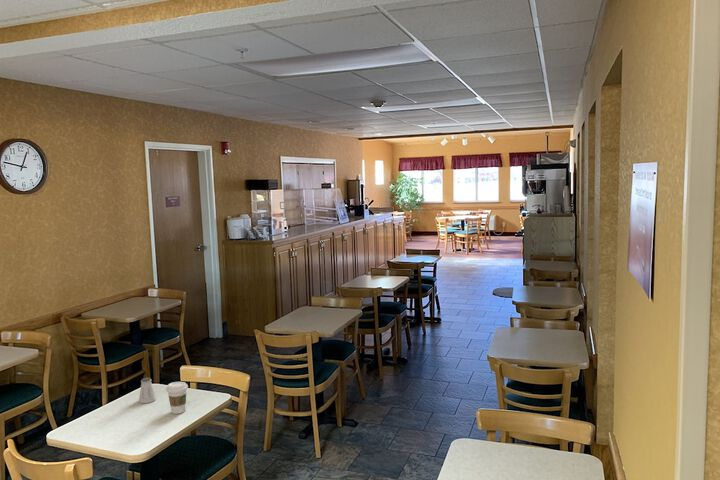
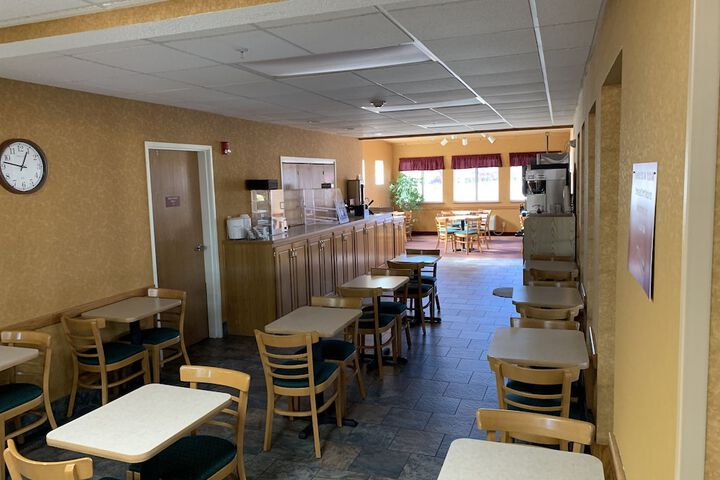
- saltshaker [138,377,157,404]
- coffee cup [165,381,189,415]
